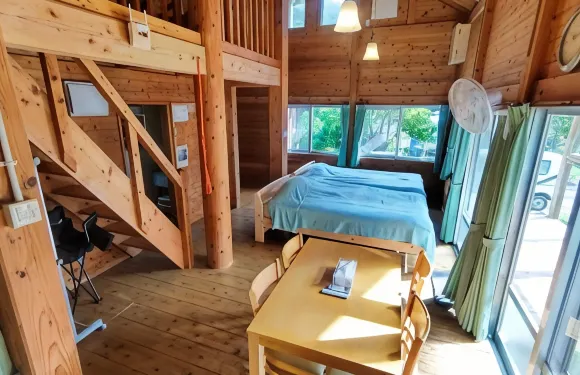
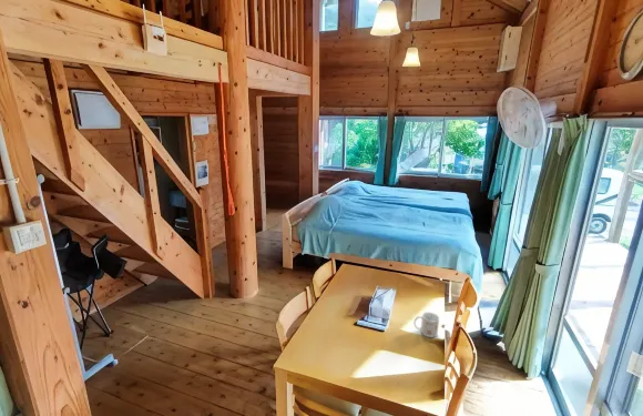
+ mug [414,312,440,338]
